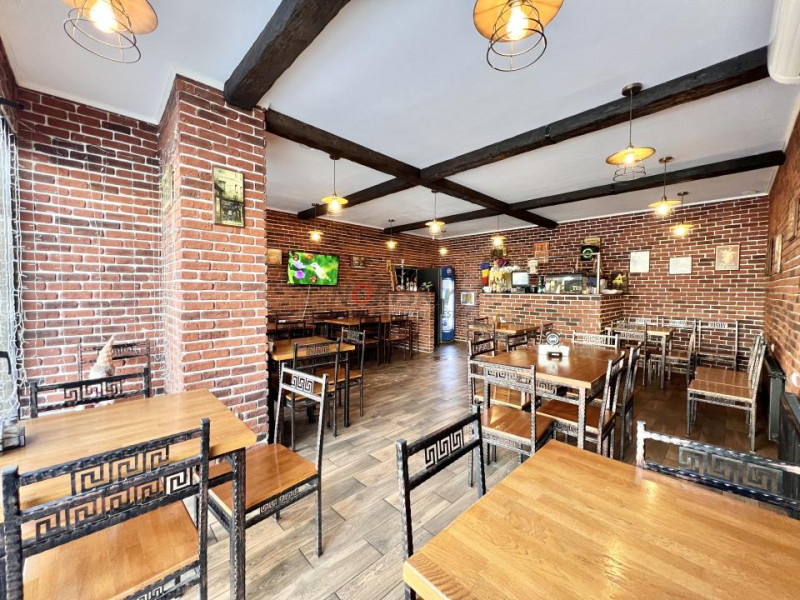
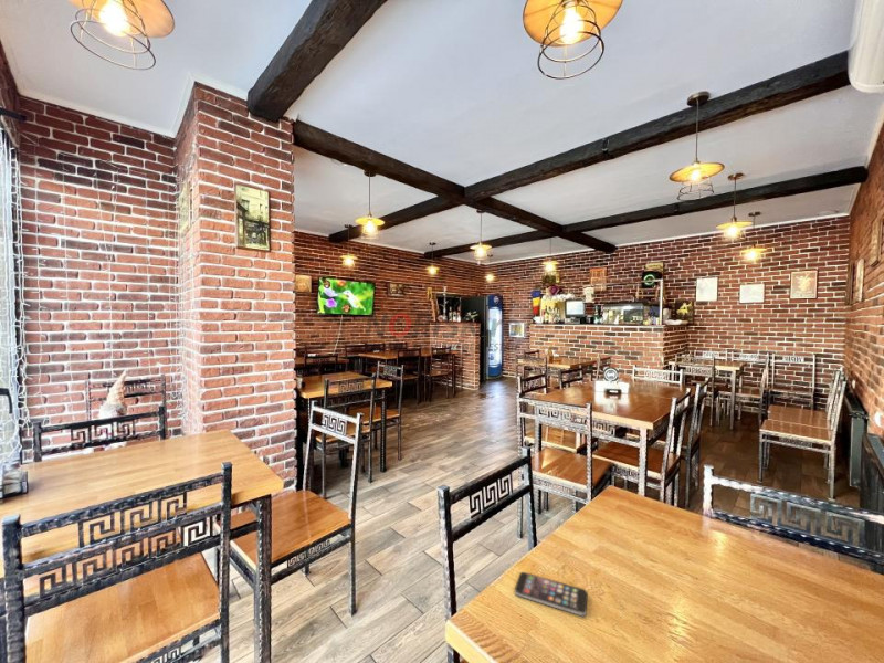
+ smartphone [514,571,589,617]
